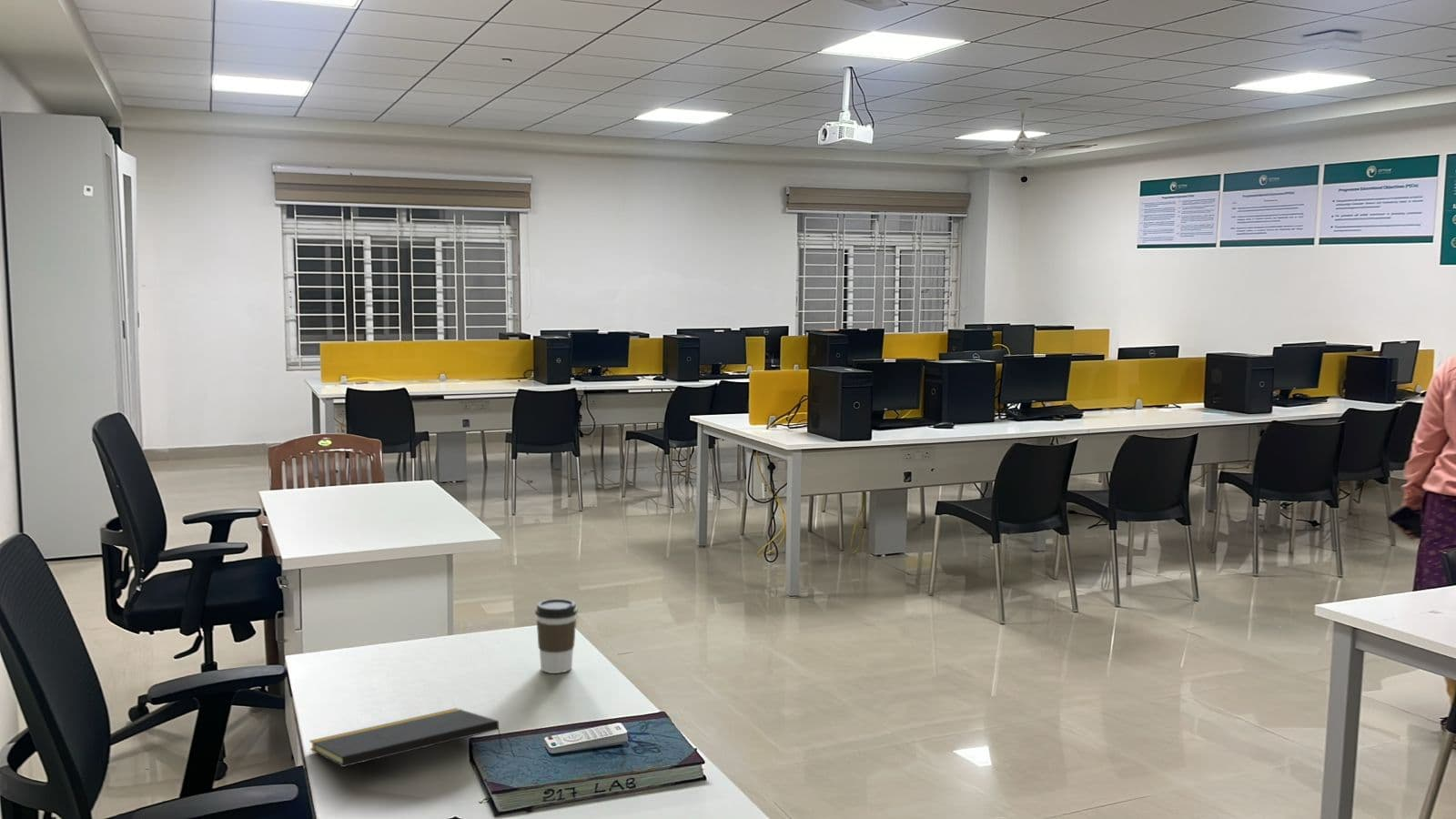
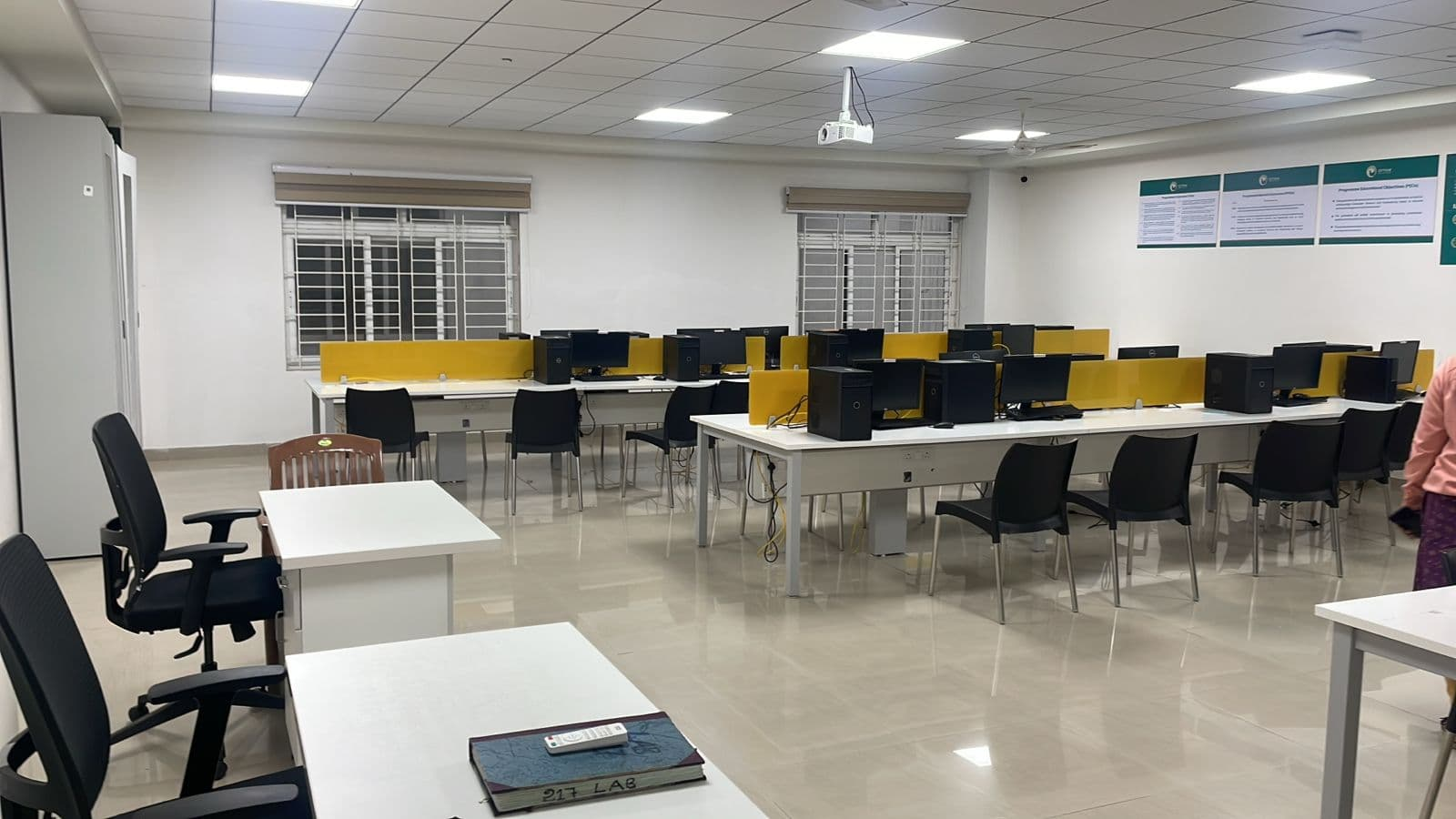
- coffee cup [534,598,579,674]
- notepad [308,707,503,768]
